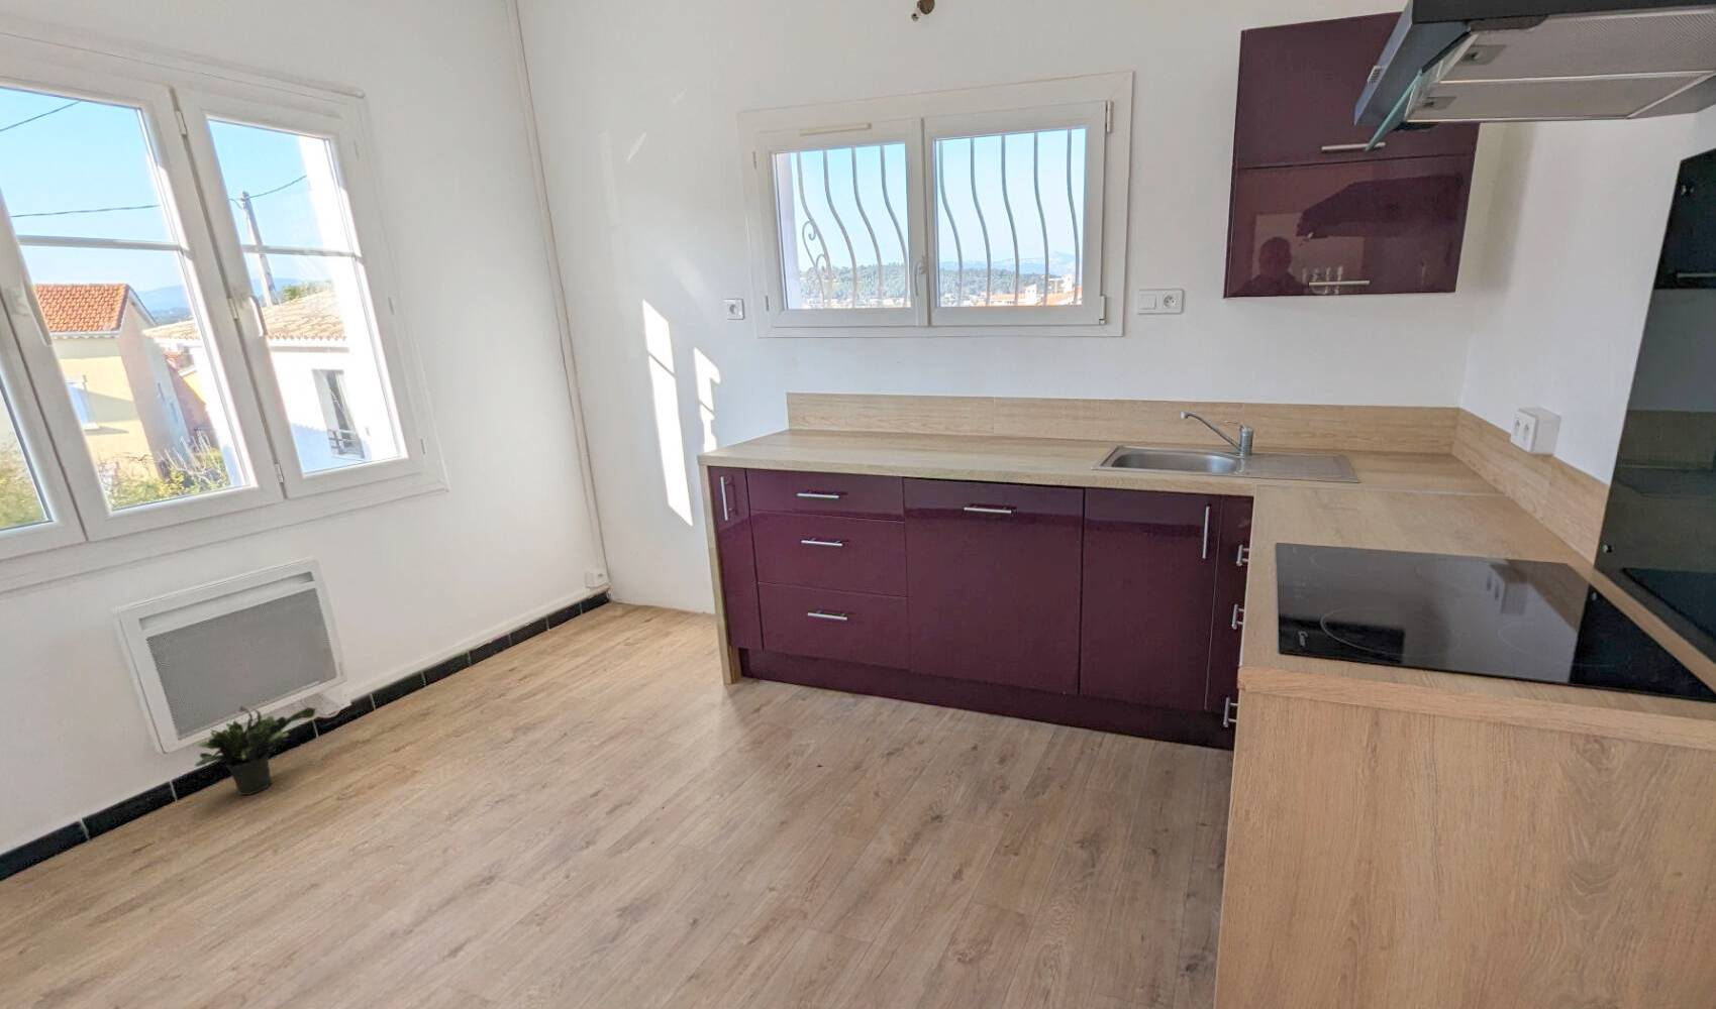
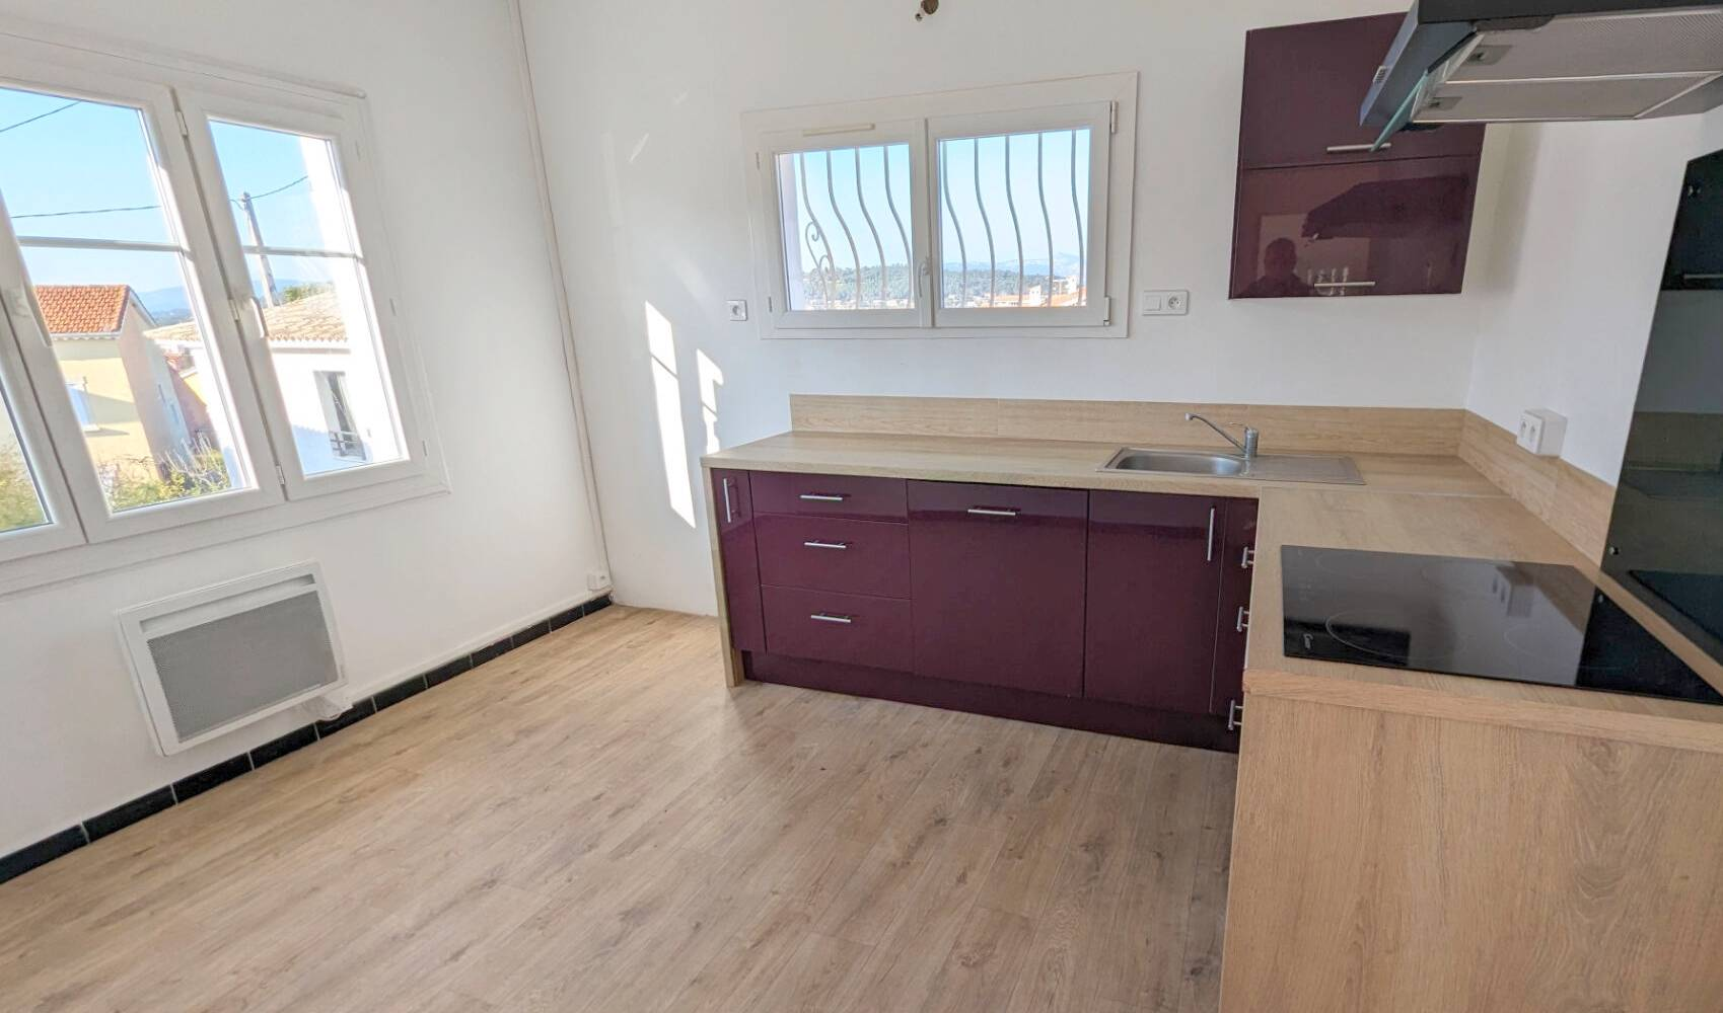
- potted plant [193,705,317,796]
